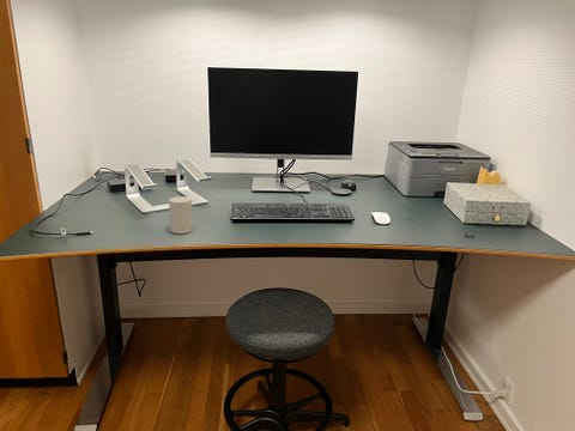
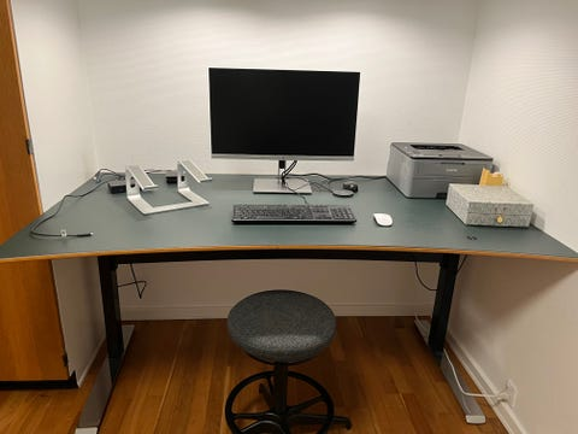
- cup [168,195,194,235]
